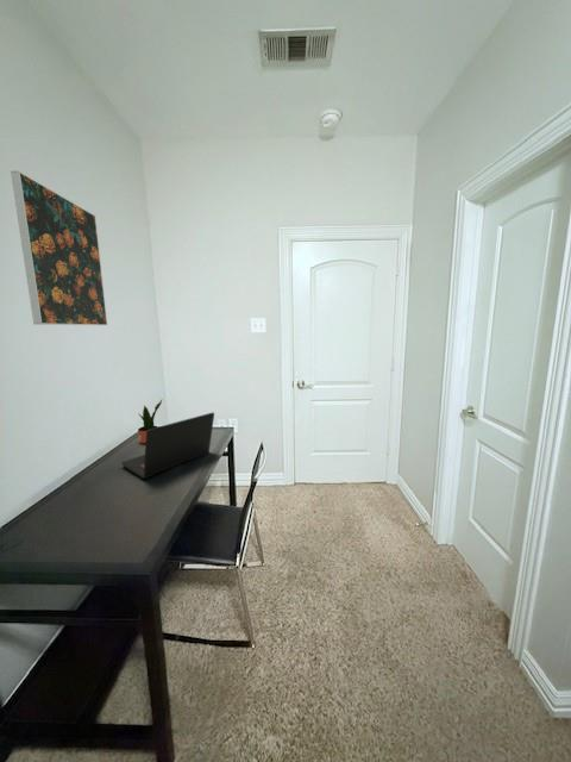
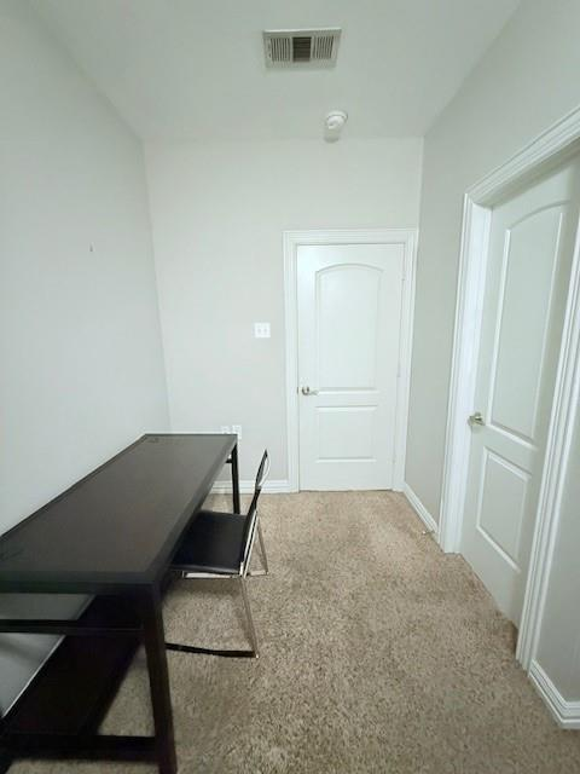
- potted plant [137,399,163,444]
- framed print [10,170,108,326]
- laptop [121,412,215,480]
